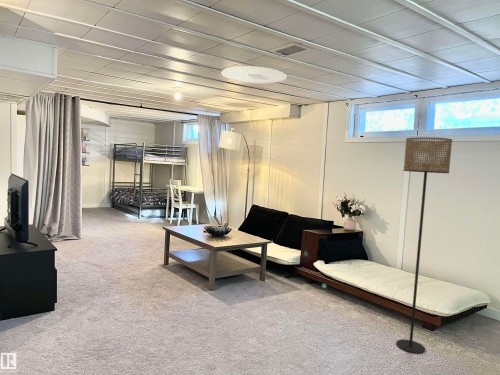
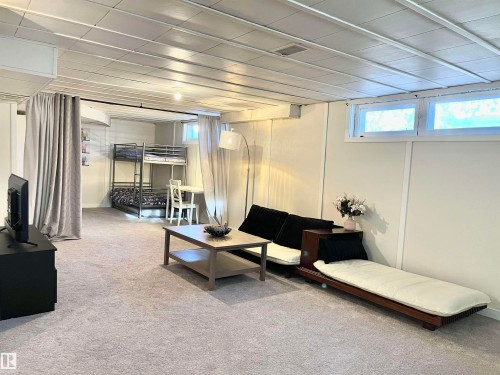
- floor lamp [395,136,453,354]
- ceiling light [221,65,287,84]
